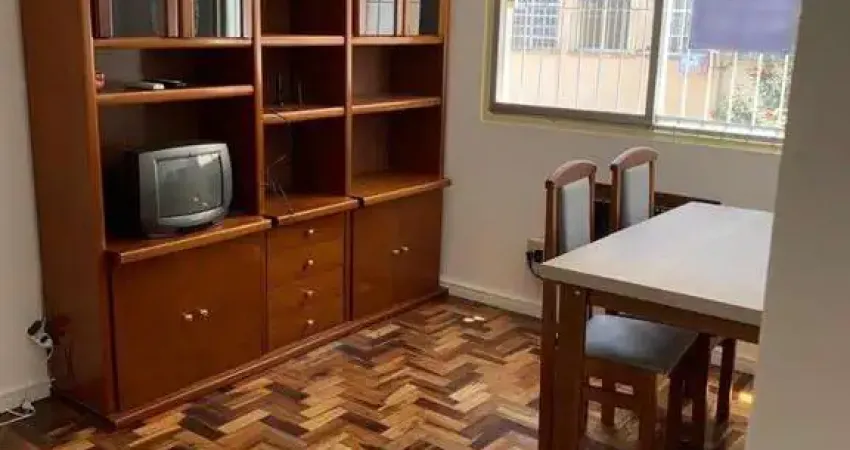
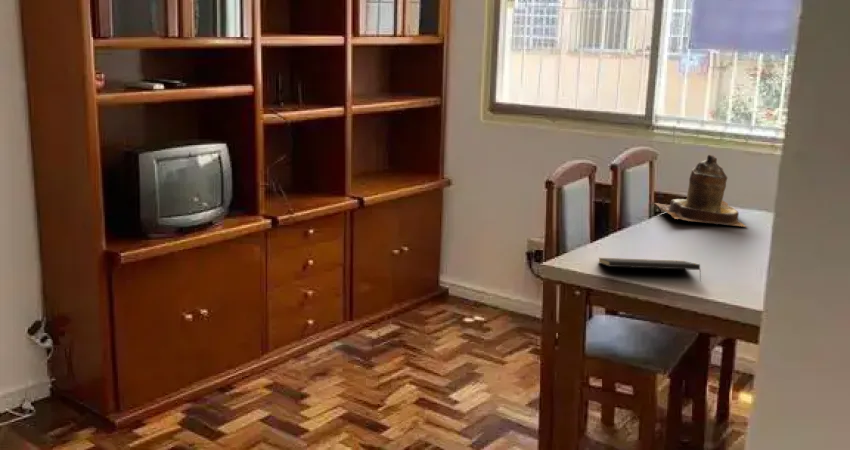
+ teapot [653,154,748,228]
+ notepad [597,257,702,283]
